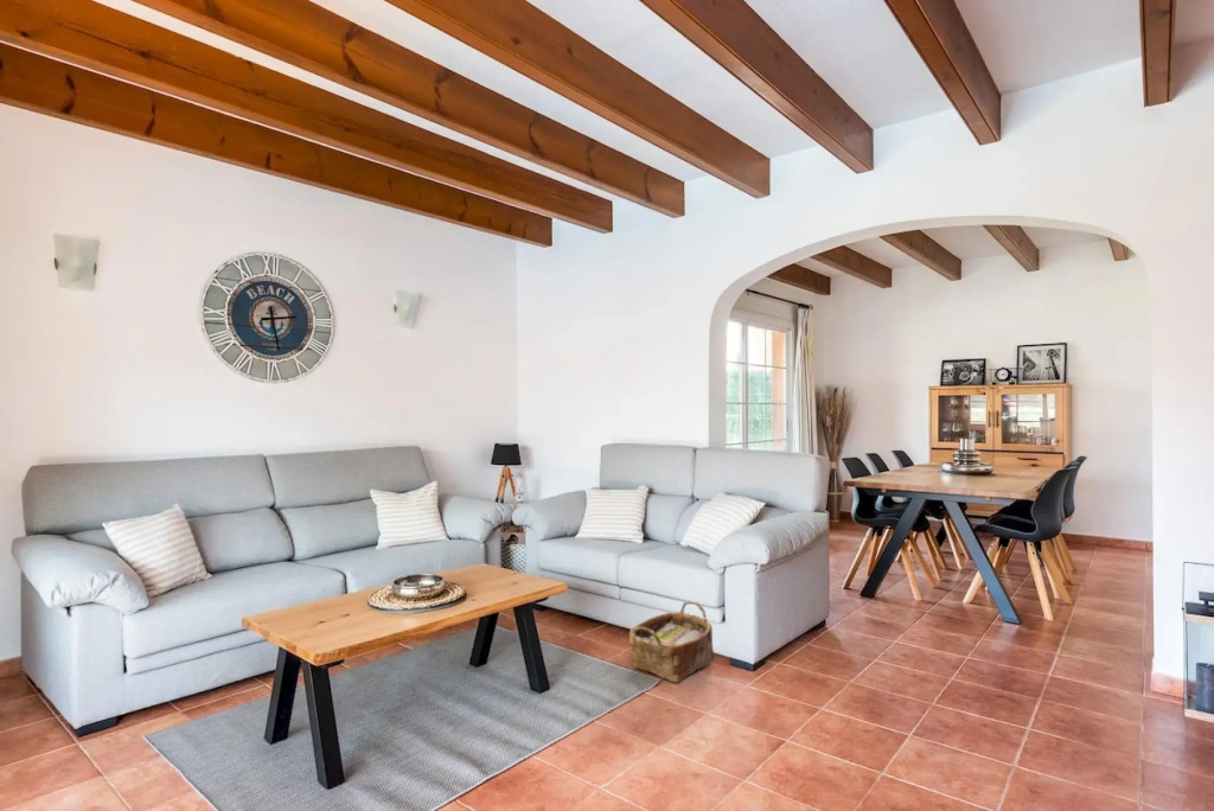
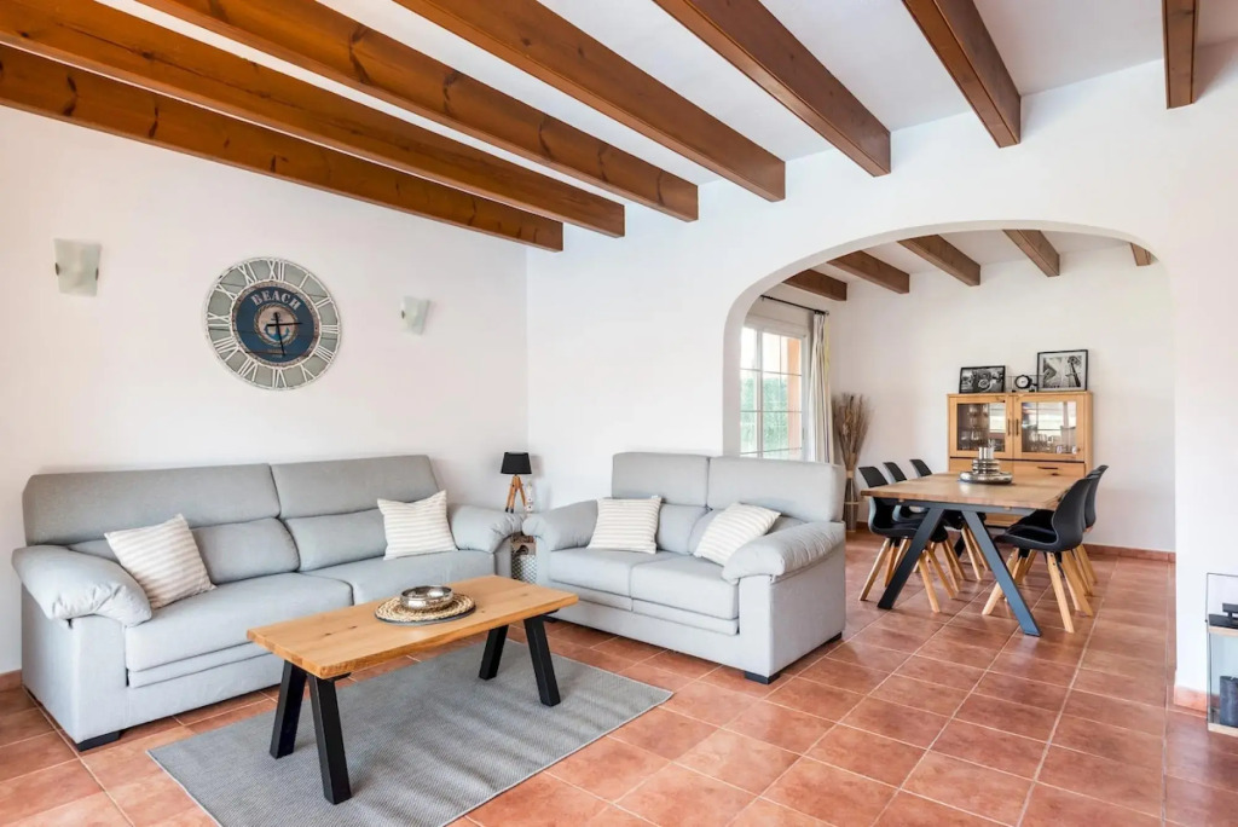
- woven basket [628,600,715,684]
